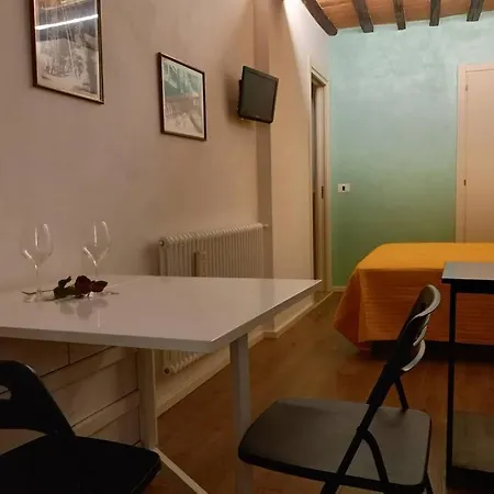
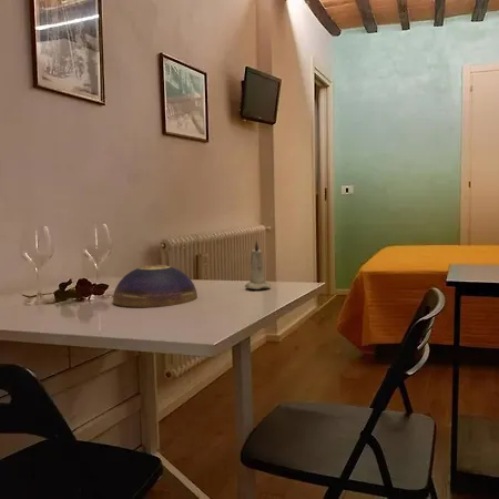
+ decorative bowl [112,264,198,308]
+ candle [244,240,272,291]
